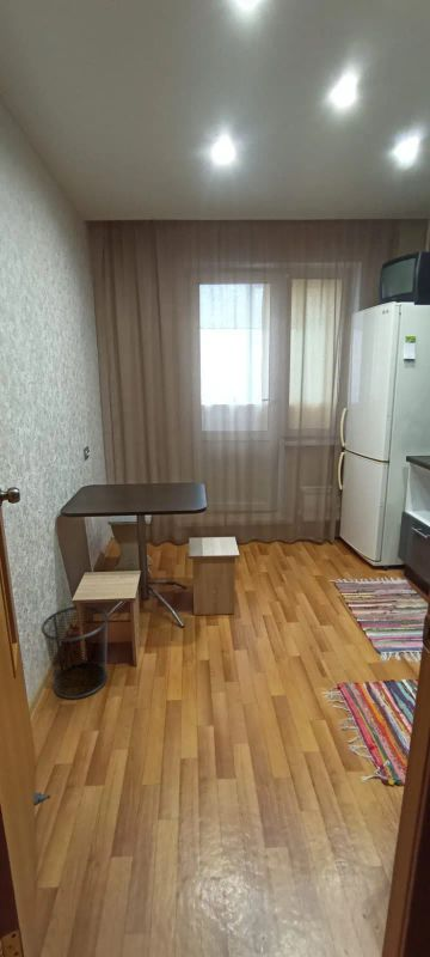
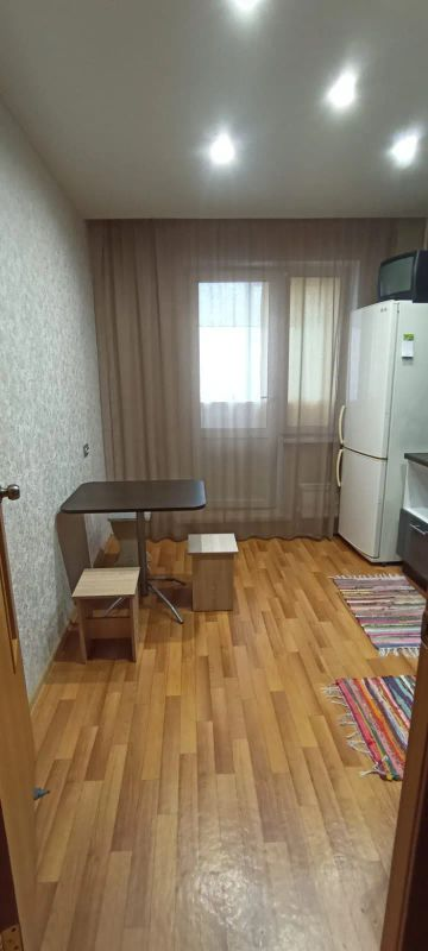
- waste bin [41,604,110,700]
